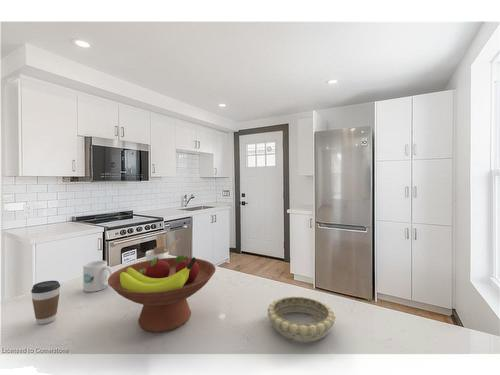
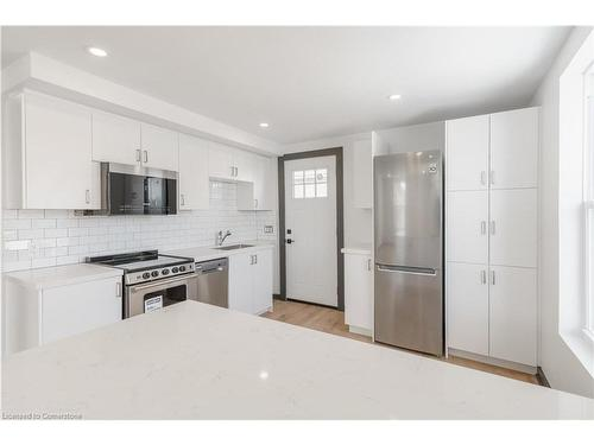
- fruit bowl [107,254,217,333]
- decorative bowl [267,295,336,343]
- coffee cup [30,280,61,325]
- mug [82,260,114,293]
- utensil holder [145,235,181,261]
